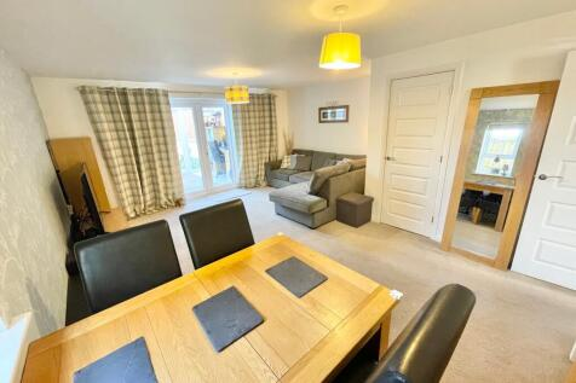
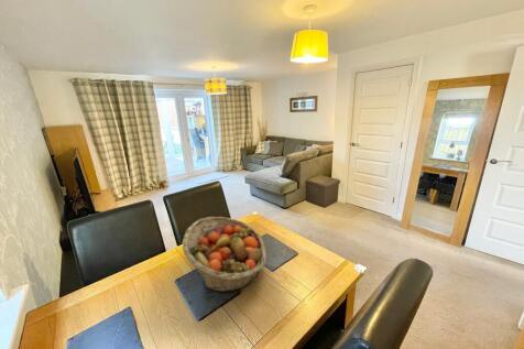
+ fruit basket [182,216,268,293]
